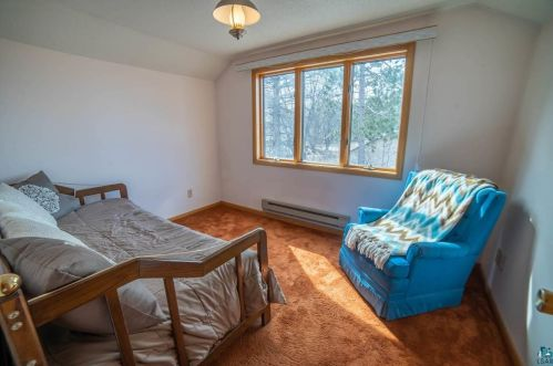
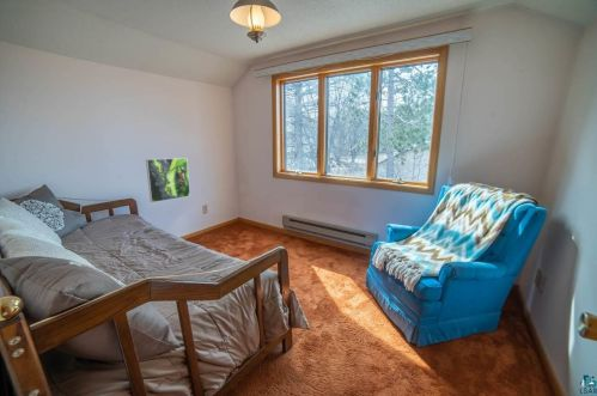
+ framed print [145,157,191,203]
